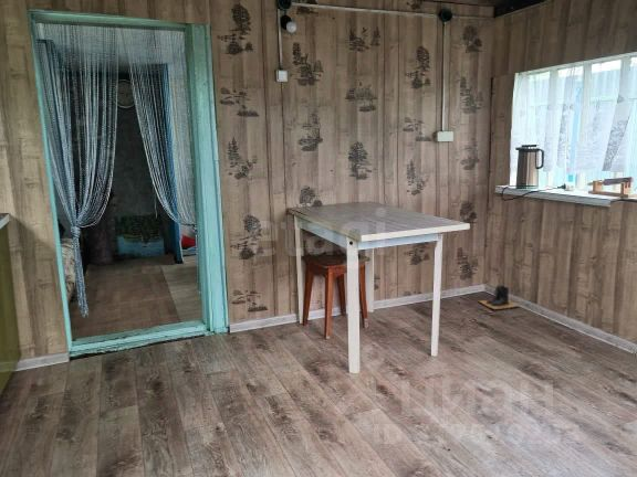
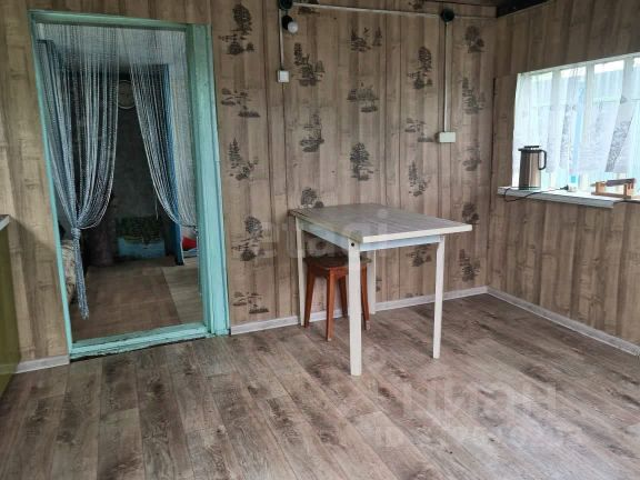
- boots [478,285,520,311]
